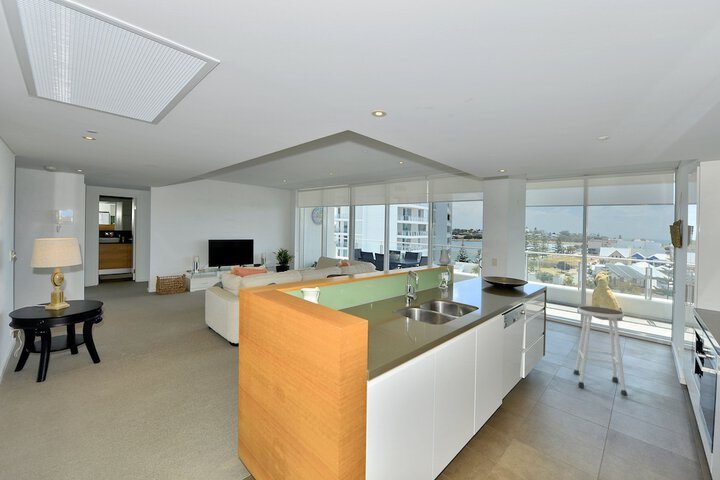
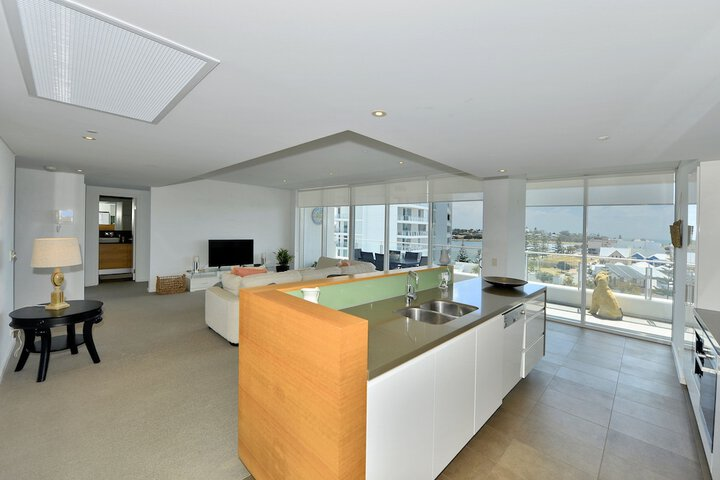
- stool [572,305,629,397]
